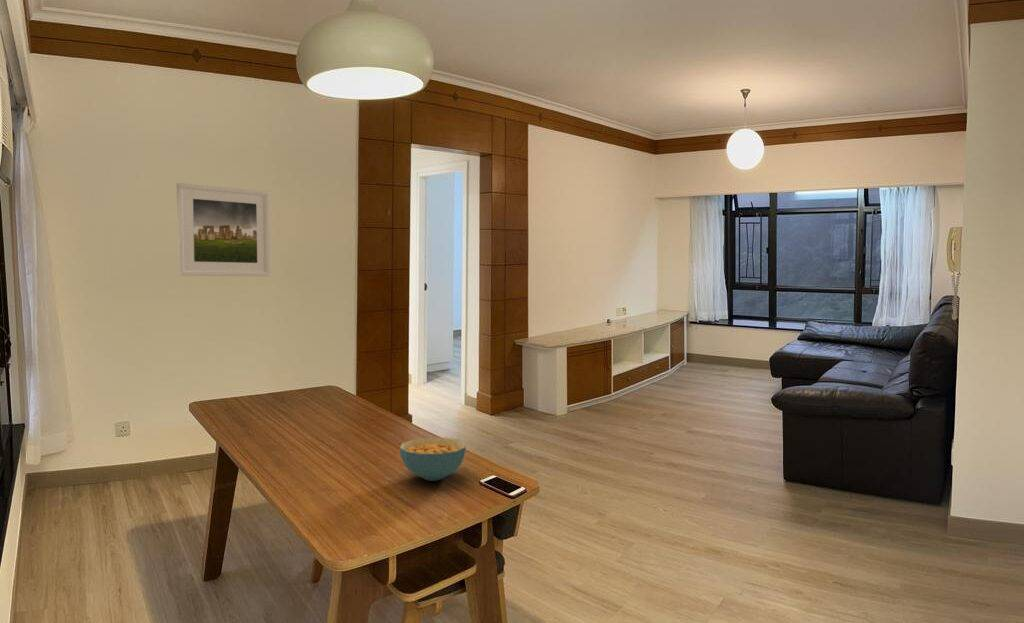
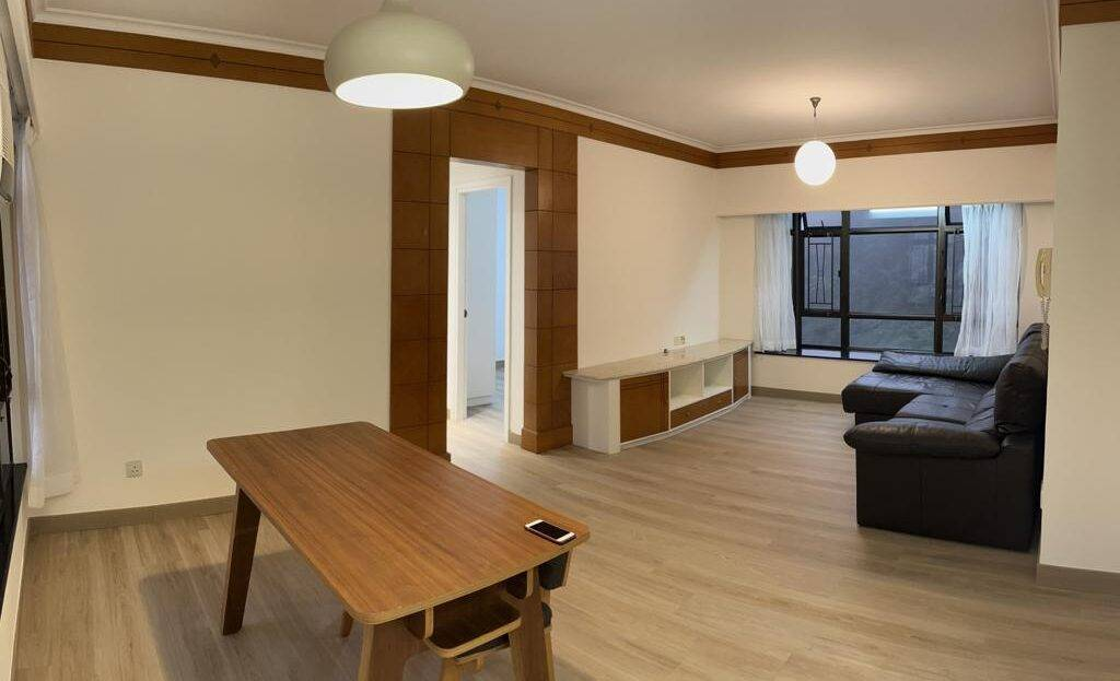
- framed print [176,182,272,277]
- cereal bowl [399,437,467,482]
